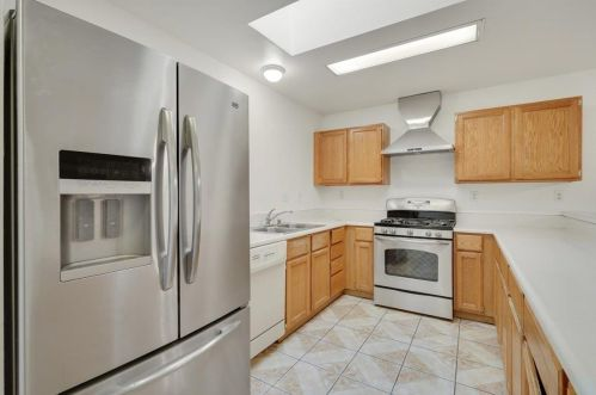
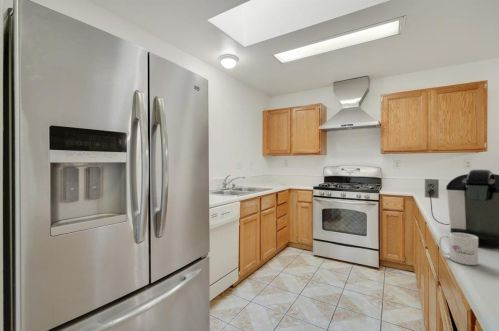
+ coffee maker [424,169,499,248]
+ mug [438,232,479,266]
